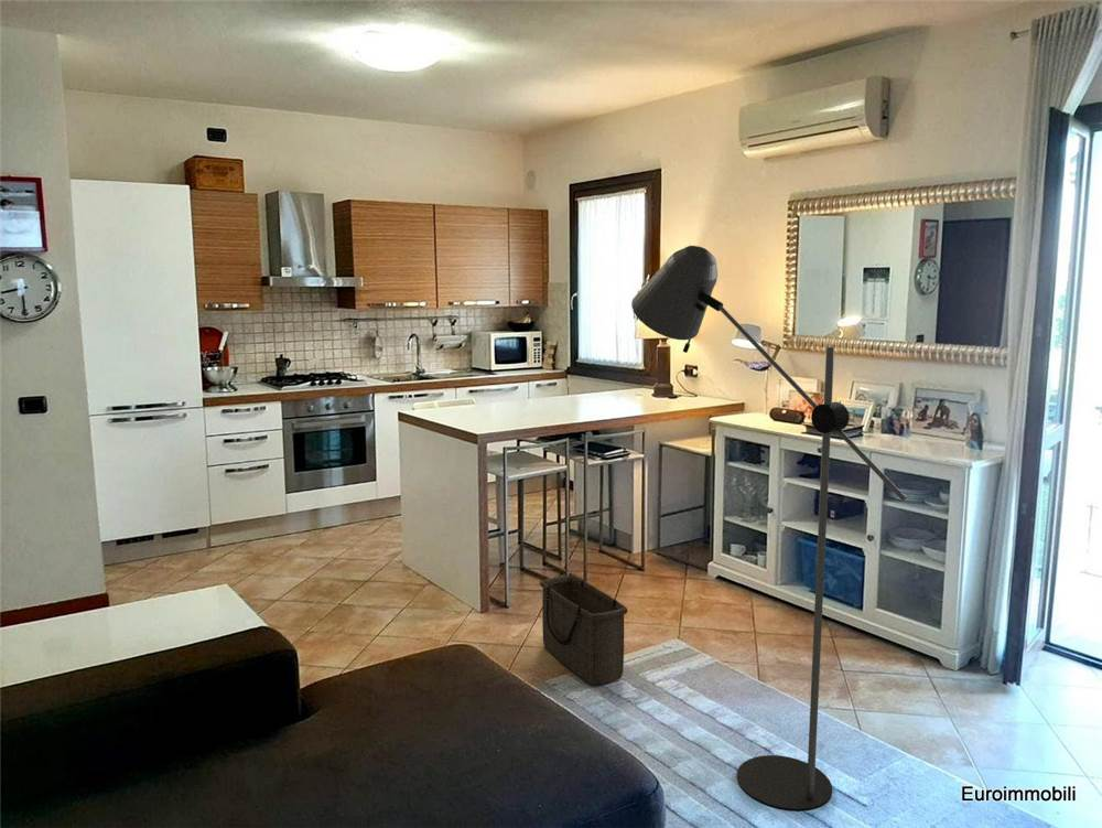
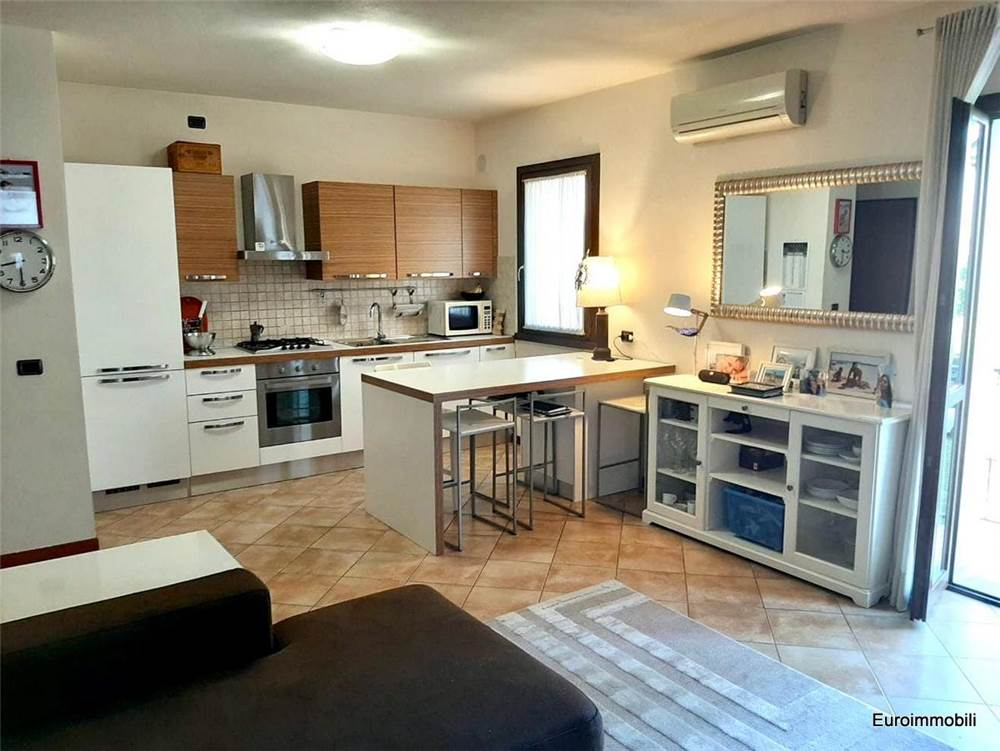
- basket [539,574,628,686]
- floor lamp [630,245,907,813]
